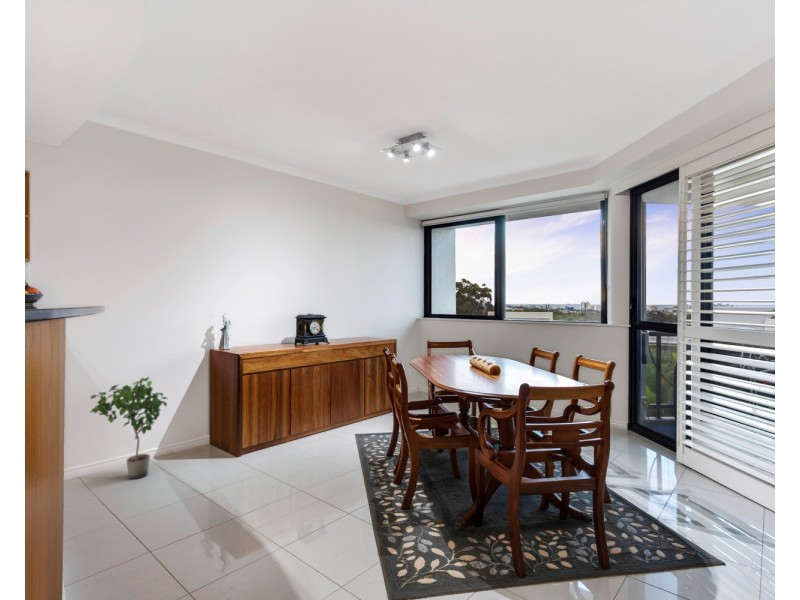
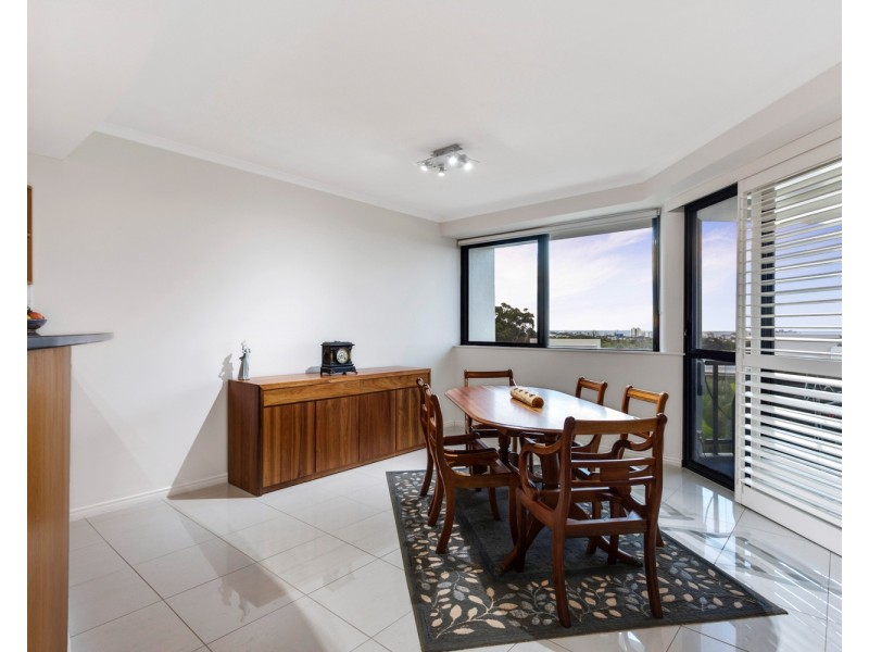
- potted plant [89,376,169,480]
